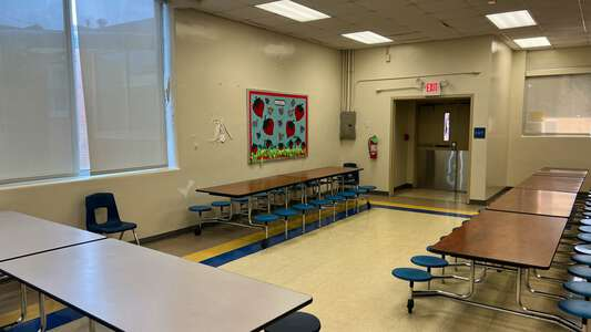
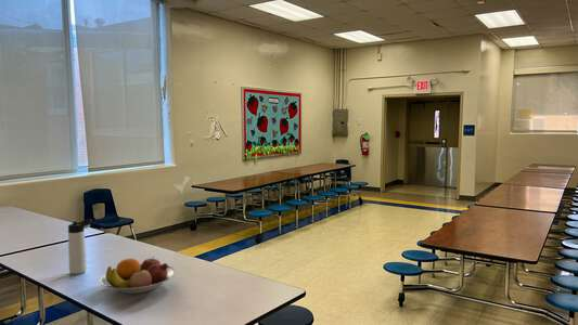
+ fruit bowl [99,256,177,295]
+ thermos bottle [67,218,93,275]
